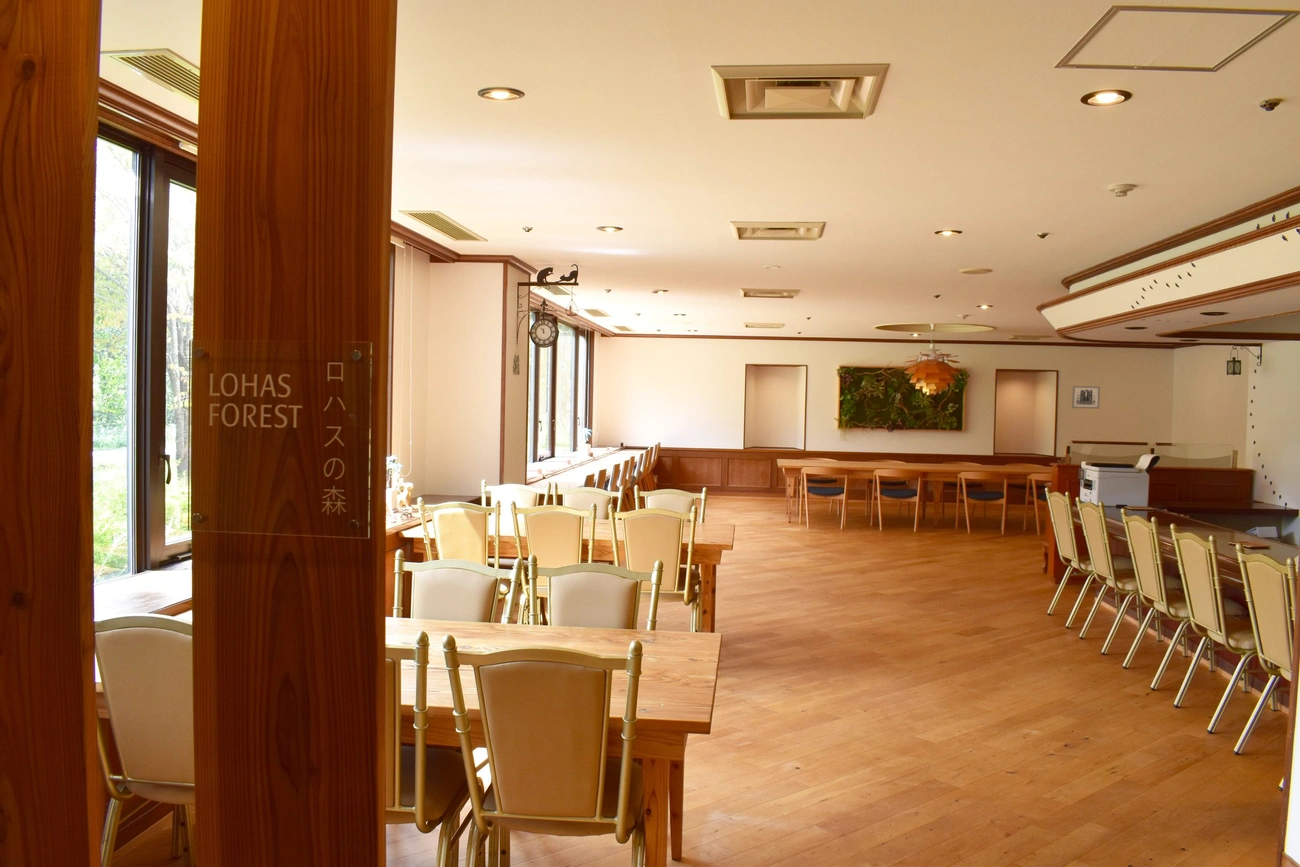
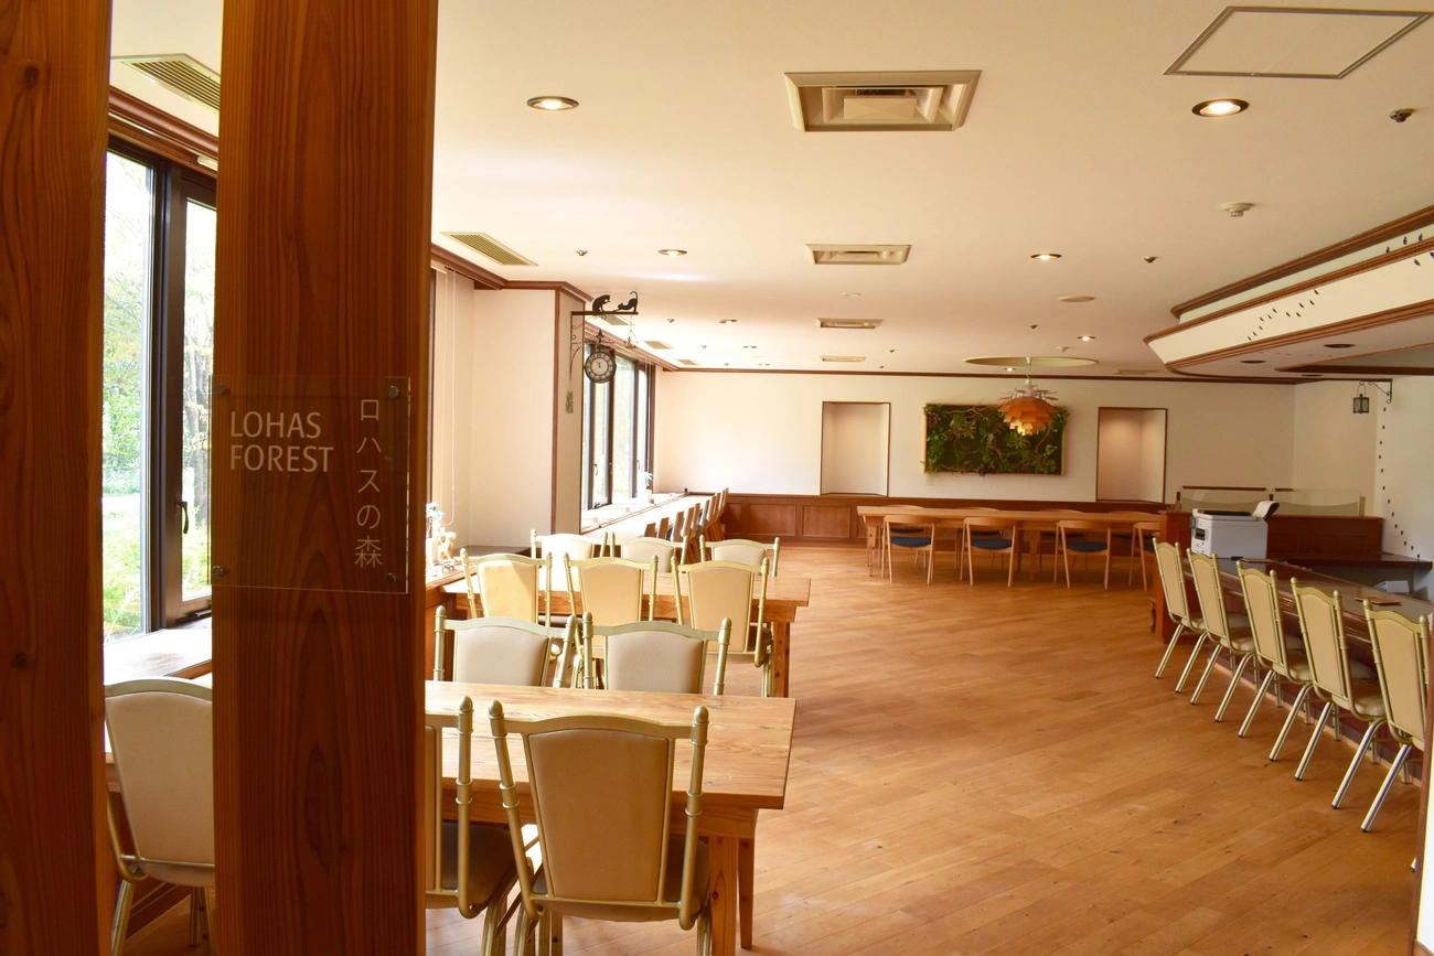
- wall art [1071,385,1101,410]
